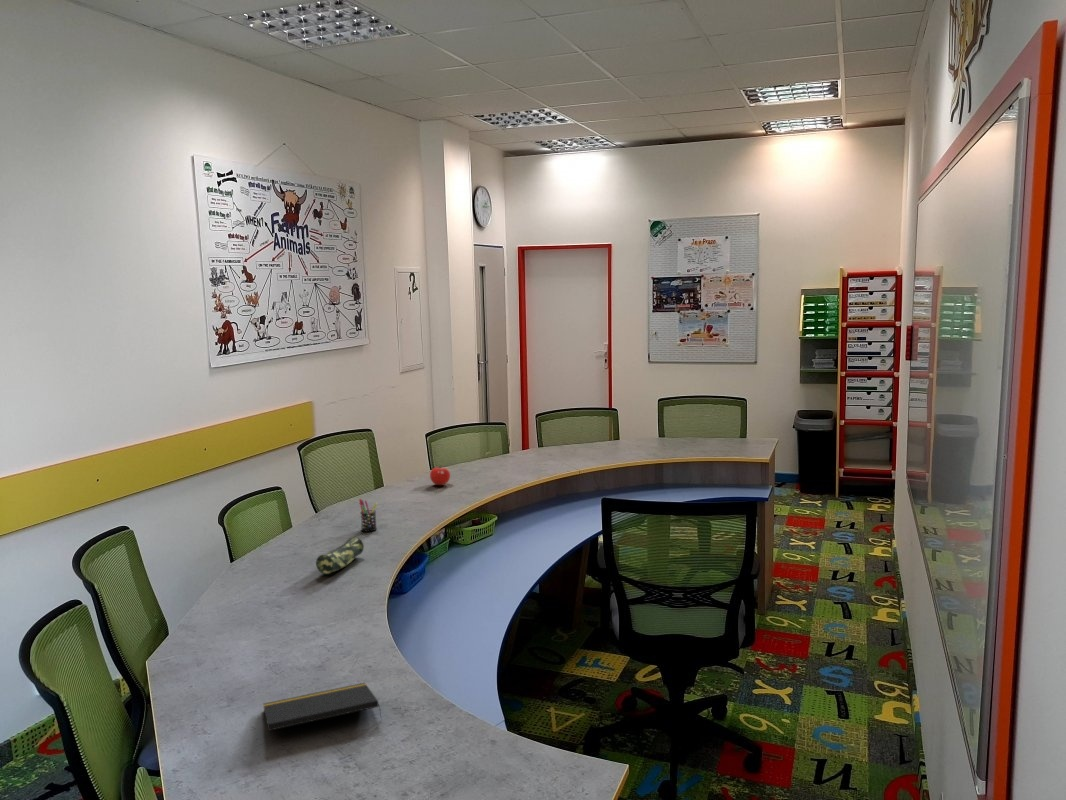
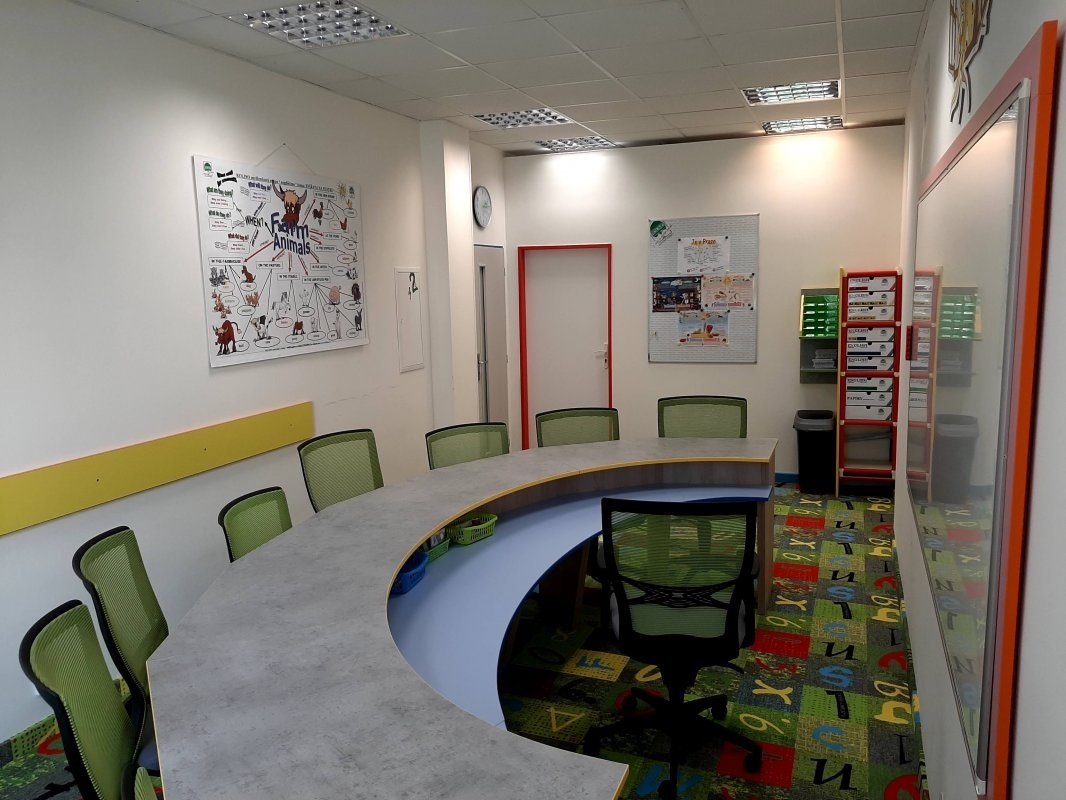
- notepad [262,682,383,732]
- pen holder [358,498,378,533]
- pencil case [315,536,365,575]
- fruit [429,464,451,486]
